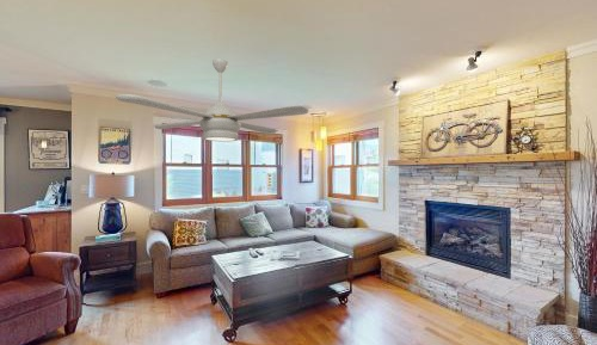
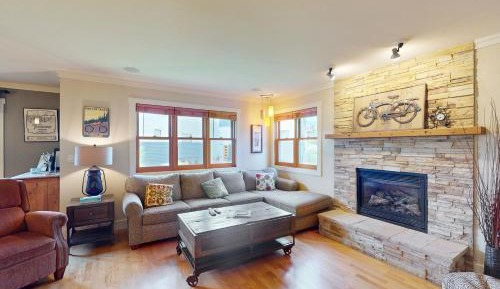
- ceiling fan [115,57,309,142]
